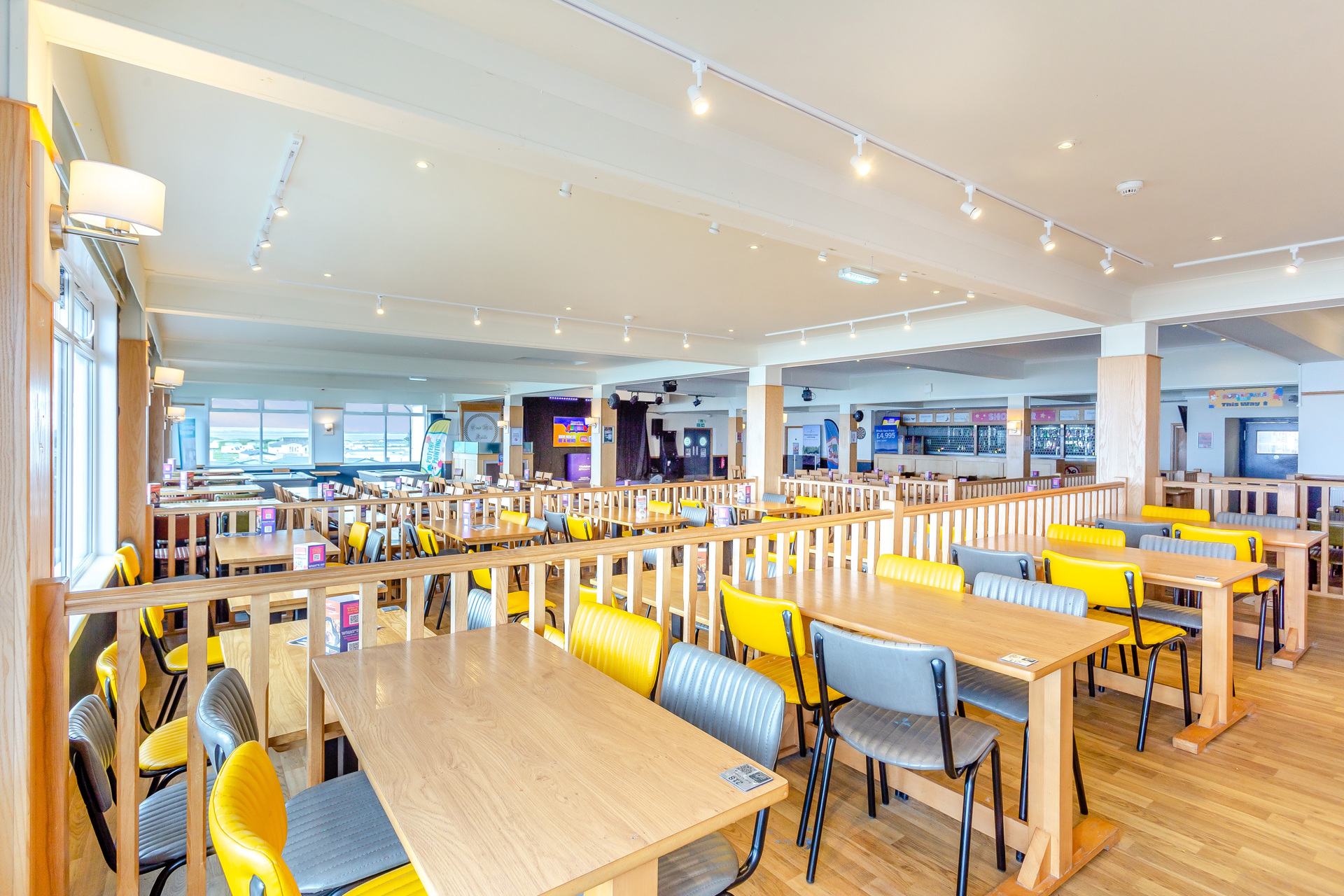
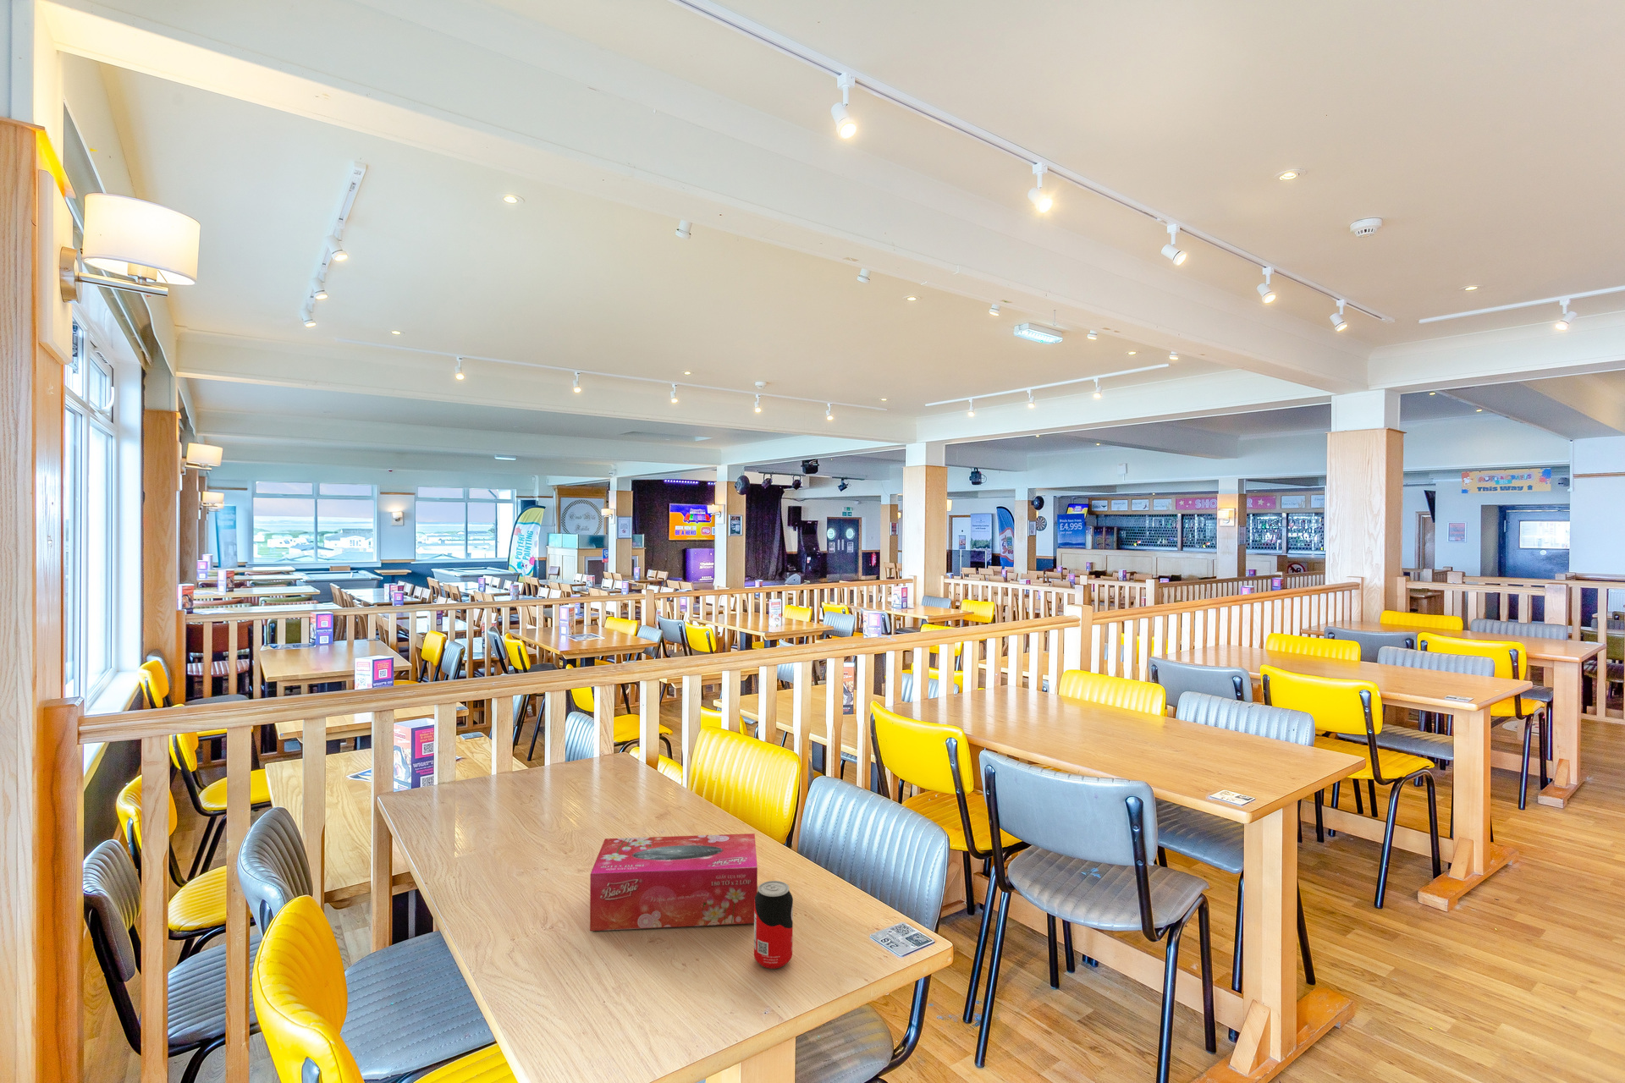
+ tissue box [589,833,758,932]
+ beverage can [753,880,794,969]
